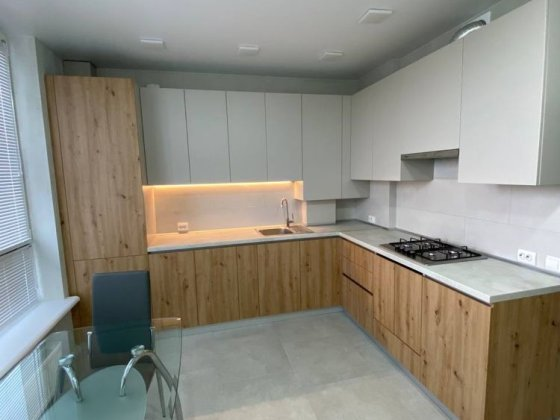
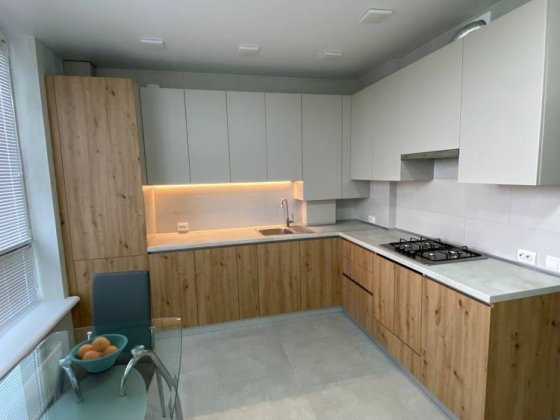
+ fruit bowl [68,333,129,374]
